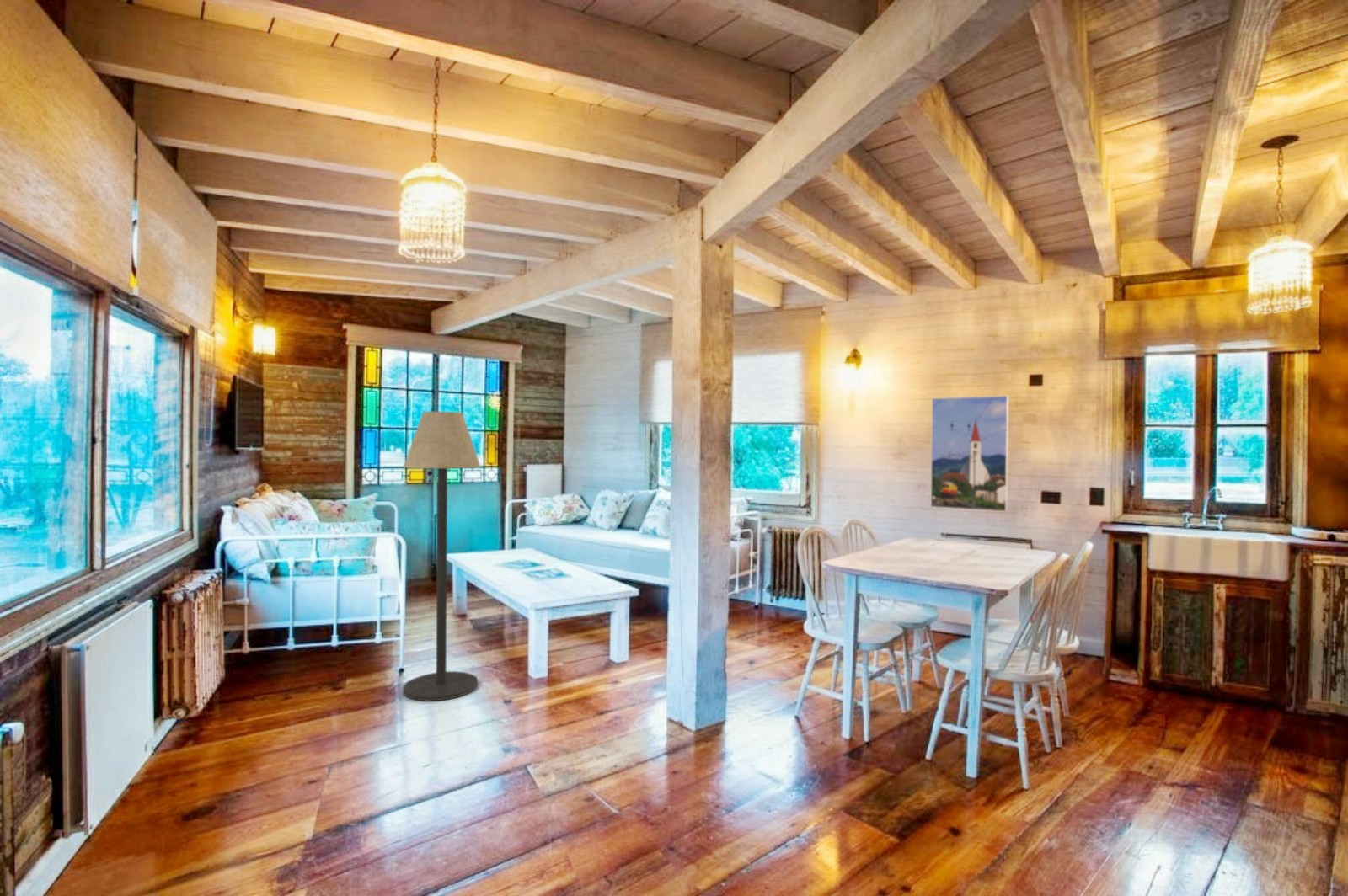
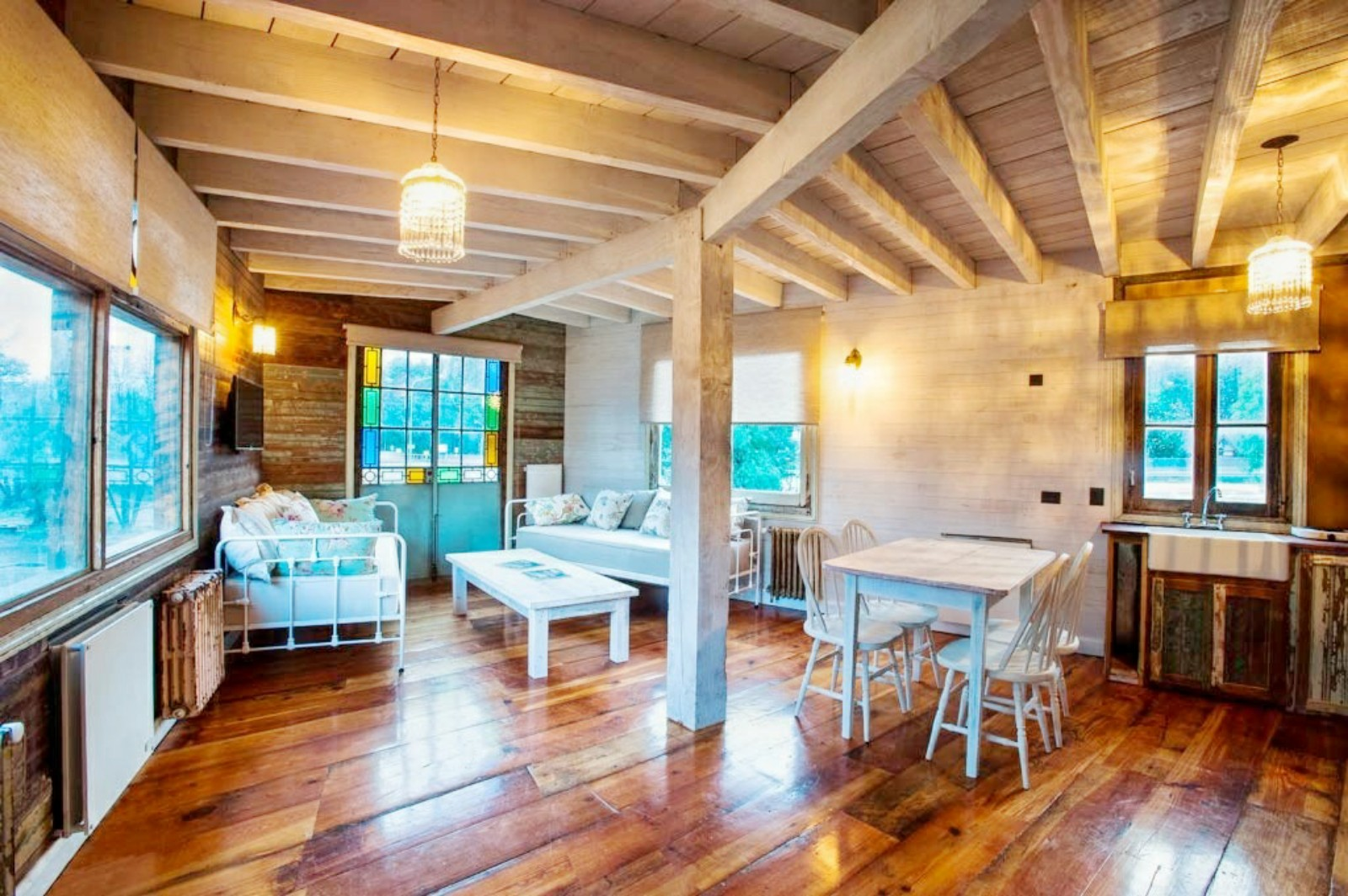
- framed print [930,395,1009,513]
- floor lamp [403,411,482,702]
